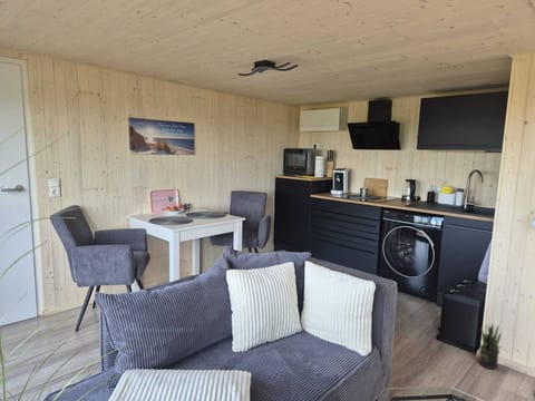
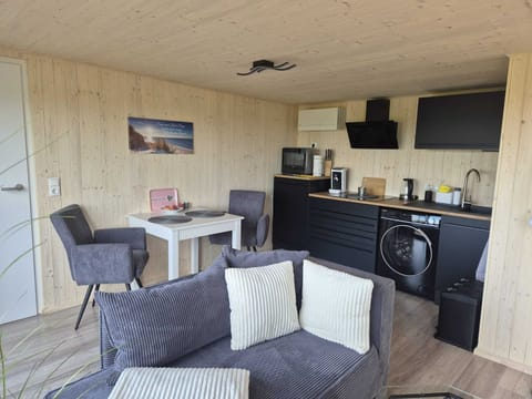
- potted plant [478,322,503,370]
